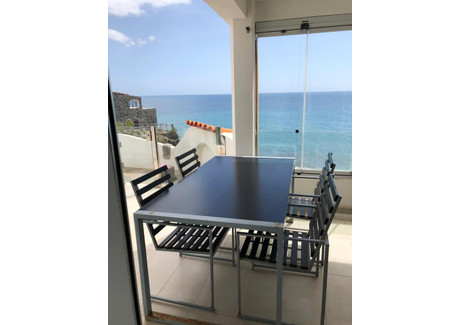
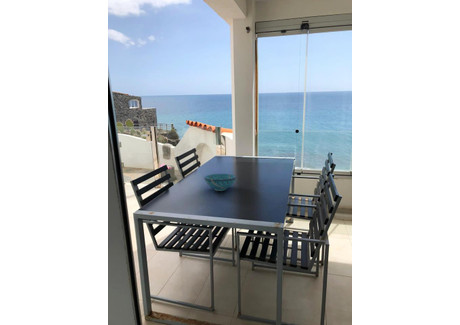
+ bowl [203,173,237,192]
